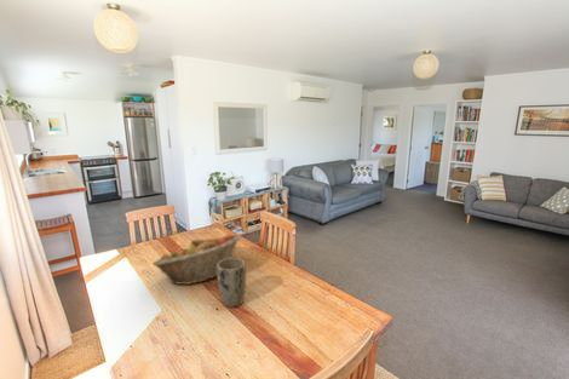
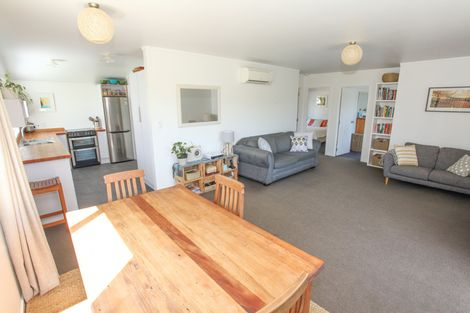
- fruit basket [151,232,242,286]
- plant pot [217,257,247,309]
